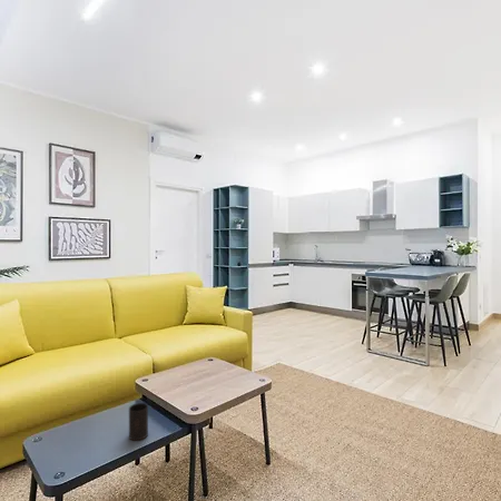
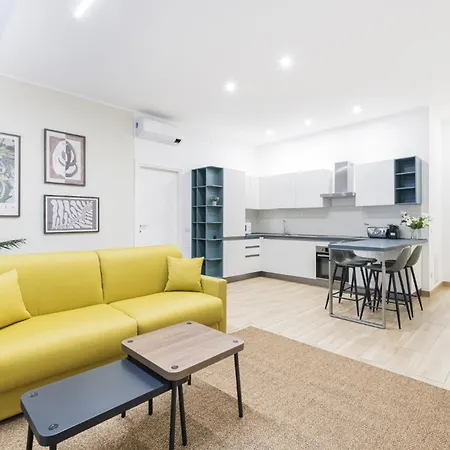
- cup [128,402,149,442]
